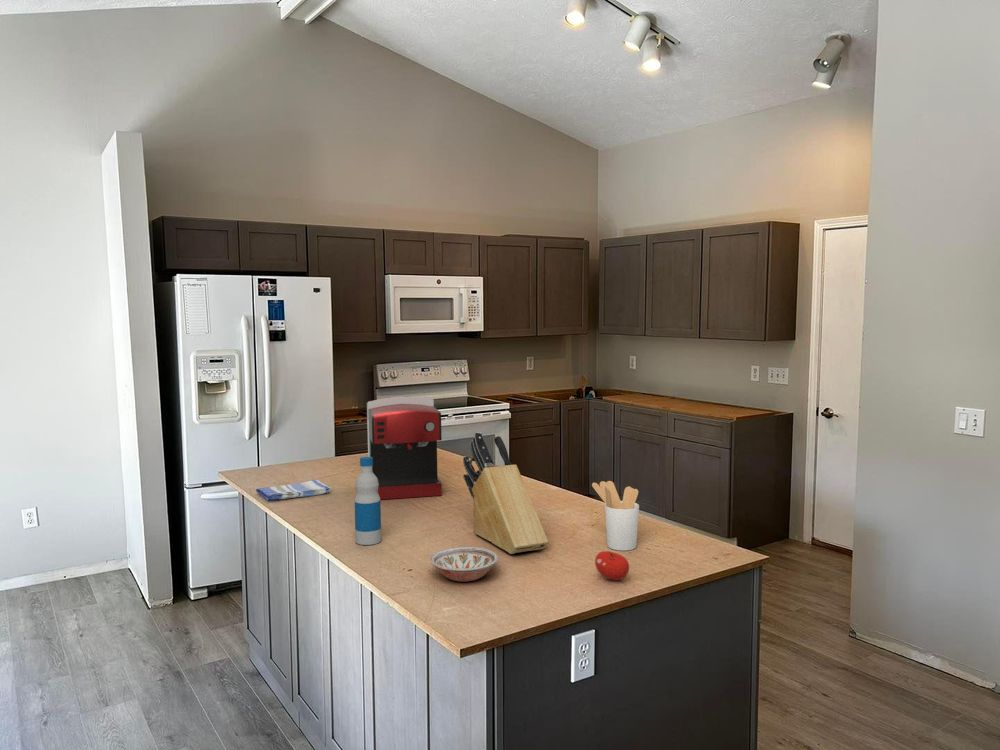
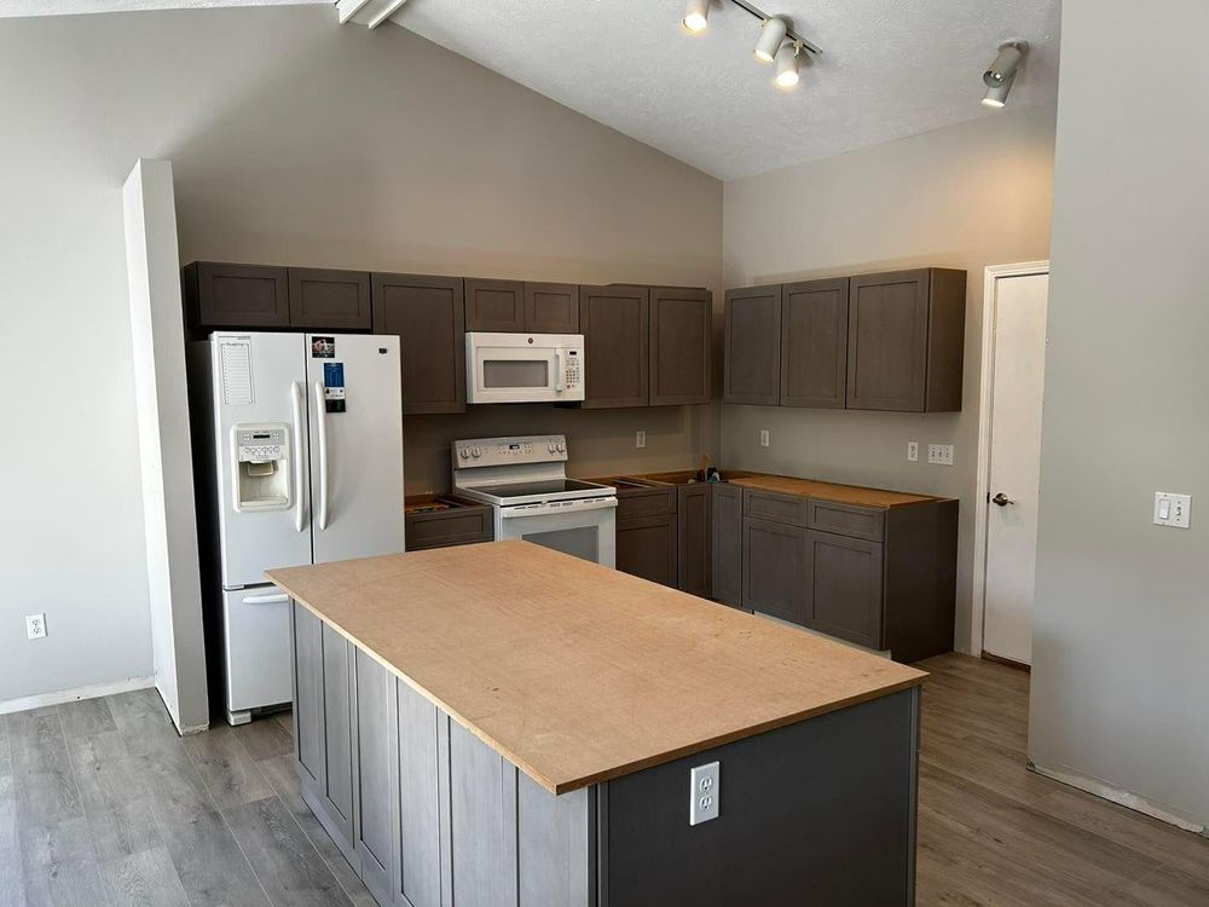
- bowl [429,546,499,583]
- fruit [594,550,630,581]
- dish towel [255,478,331,502]
- coffee maker [366,395,443,501]
- utensil holder [591,480,640,552]
- bottle [353,456,382,546]
- knife block [462,431,549,555]
